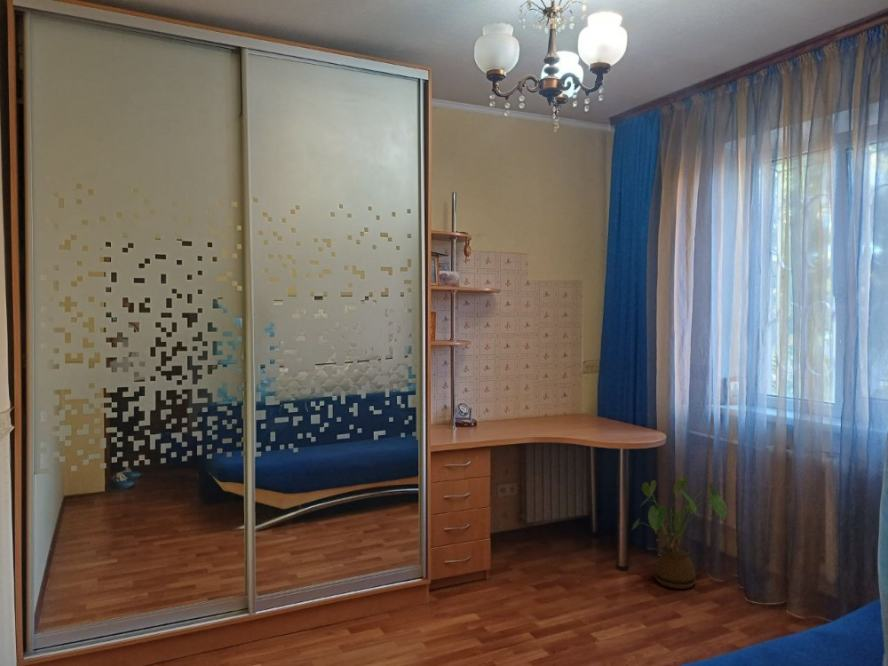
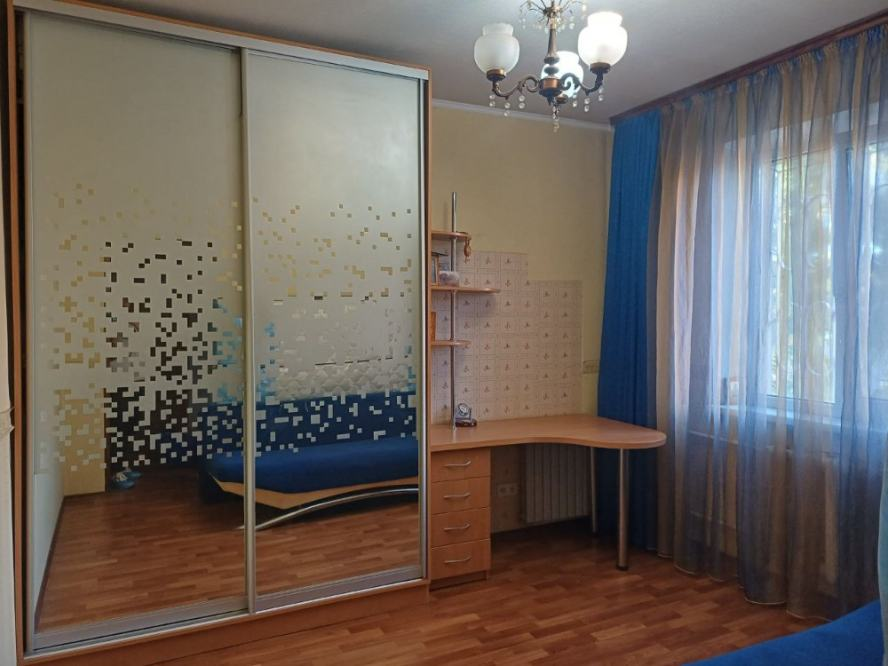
- house plant [631,475,728,590]
